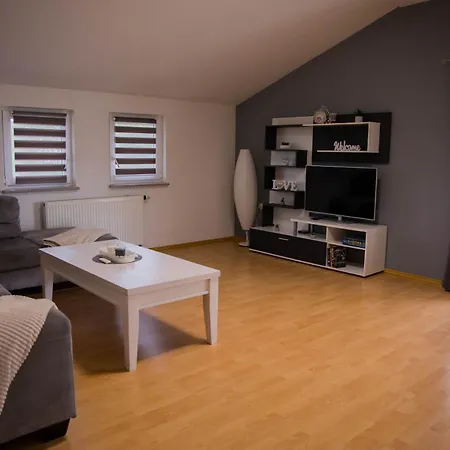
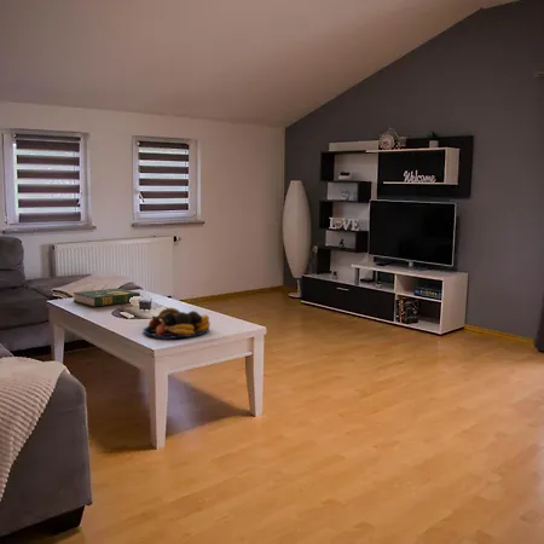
+ book [73,287,141,308]
+ fruit bowl [143,307,212,340]
